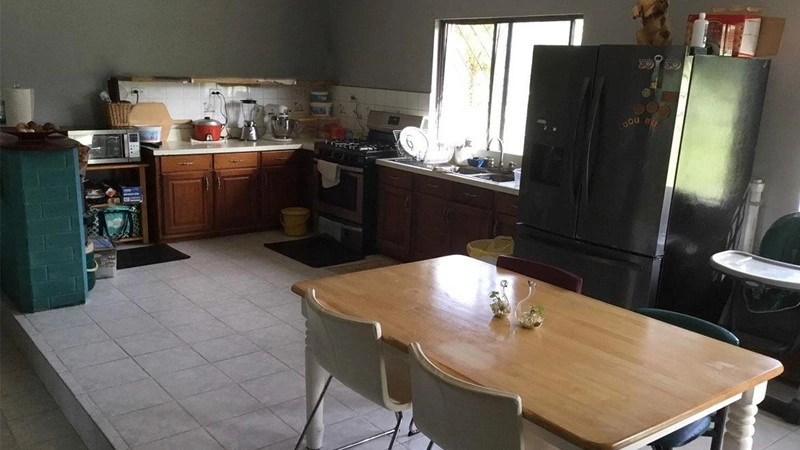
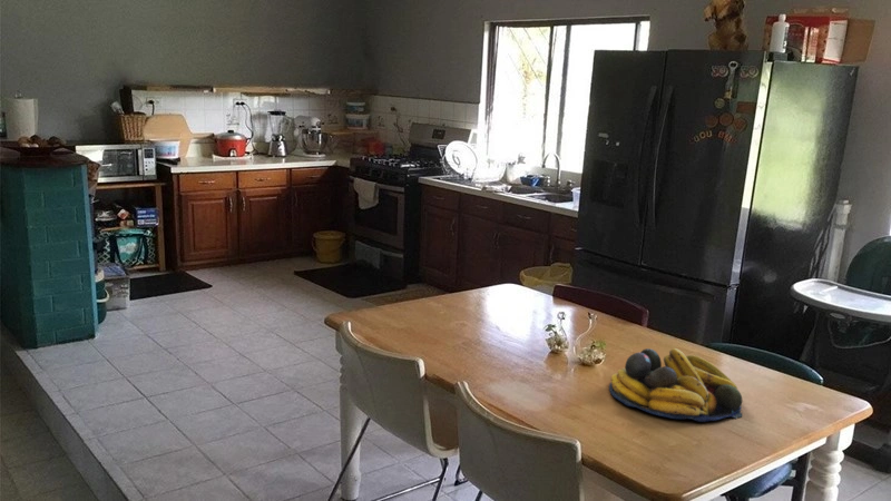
+ fruit bowl [608,347,744,423]
